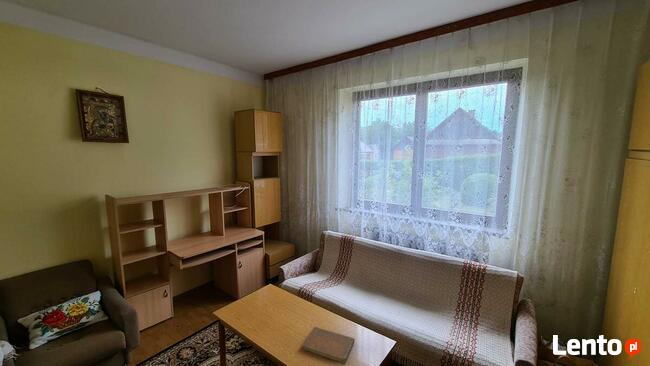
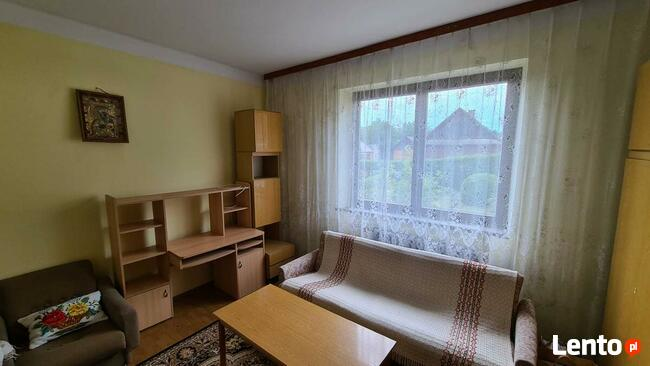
- notebook [301,326,356,365]
